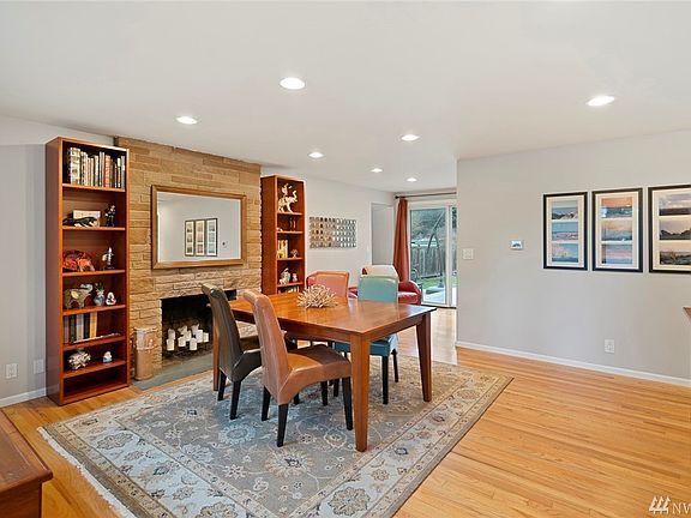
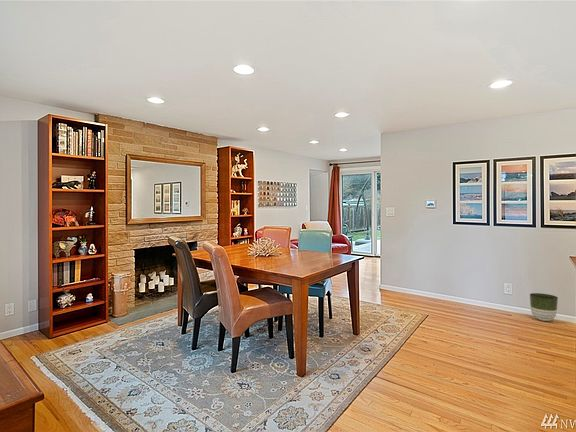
+ planter [529,292,559,322]
